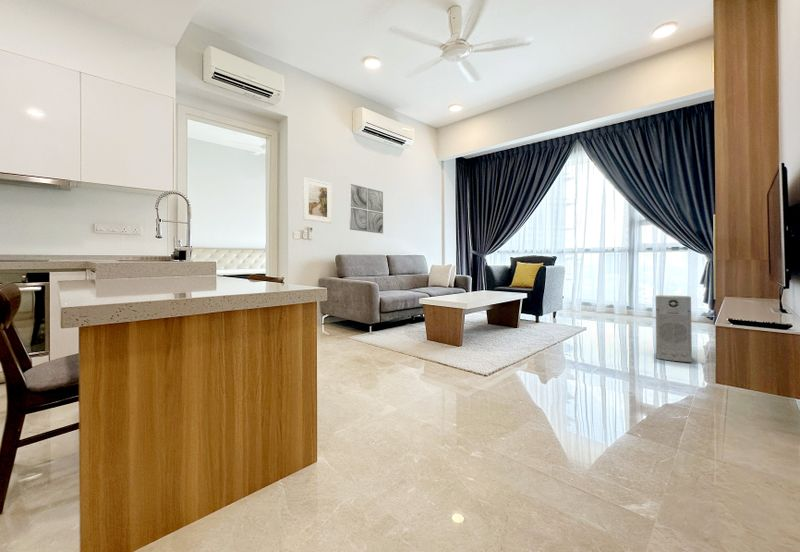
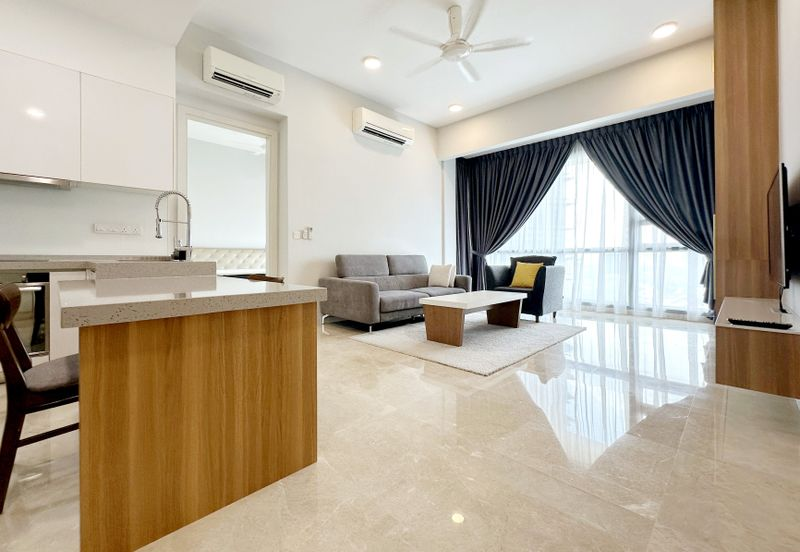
- air purifier [655,294,693,363]
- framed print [302,176,333,224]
- wall art [348,183,384,235]
